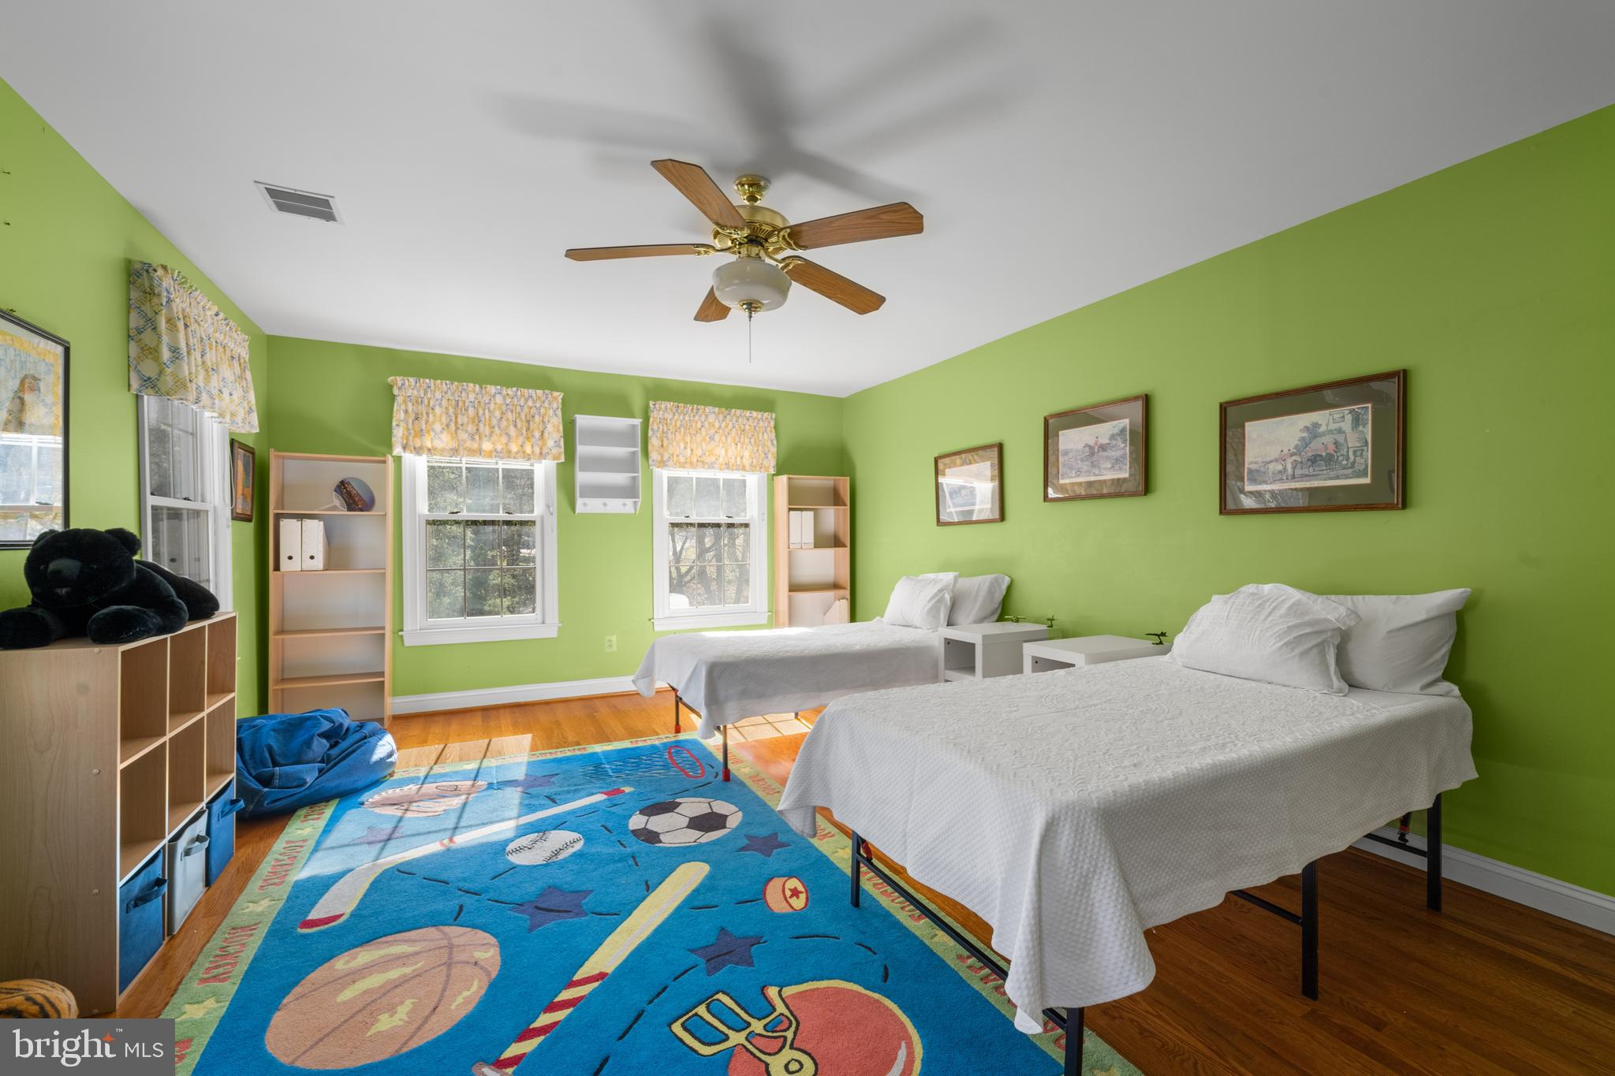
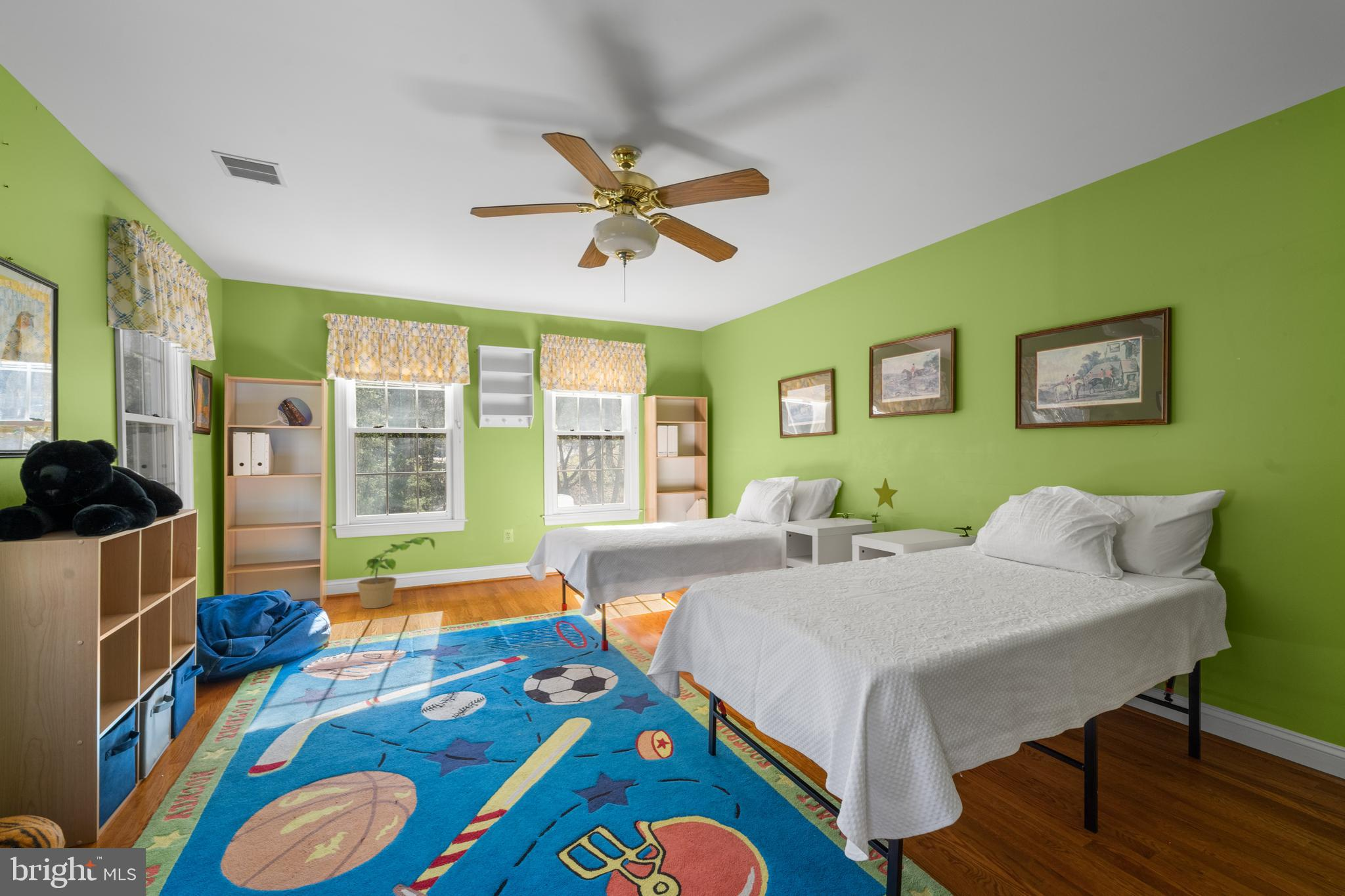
+ decorative star [873,477,898,509]
+ potted plant [357,536,435,609]
